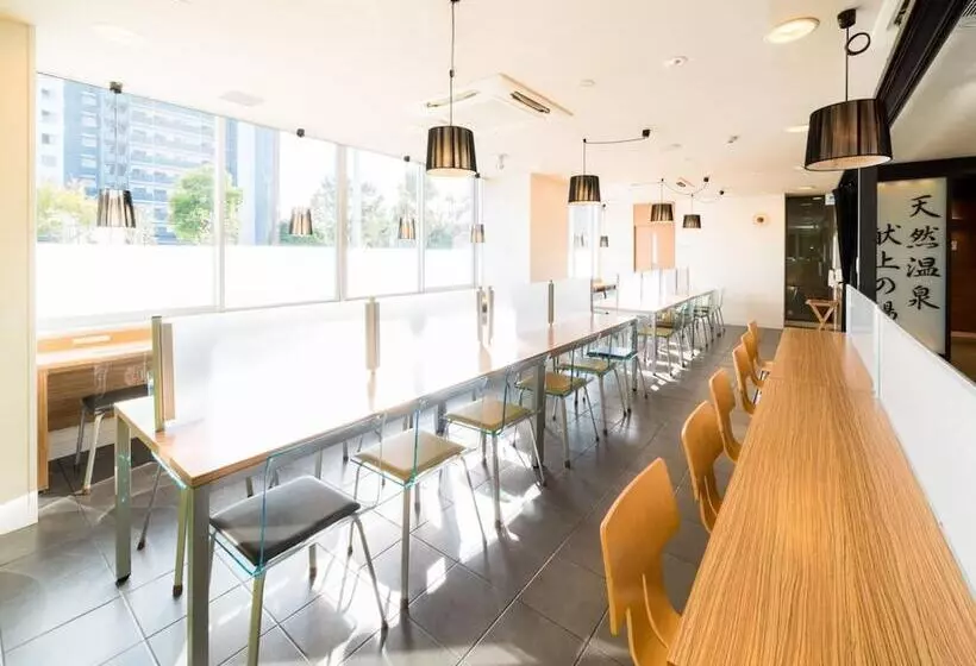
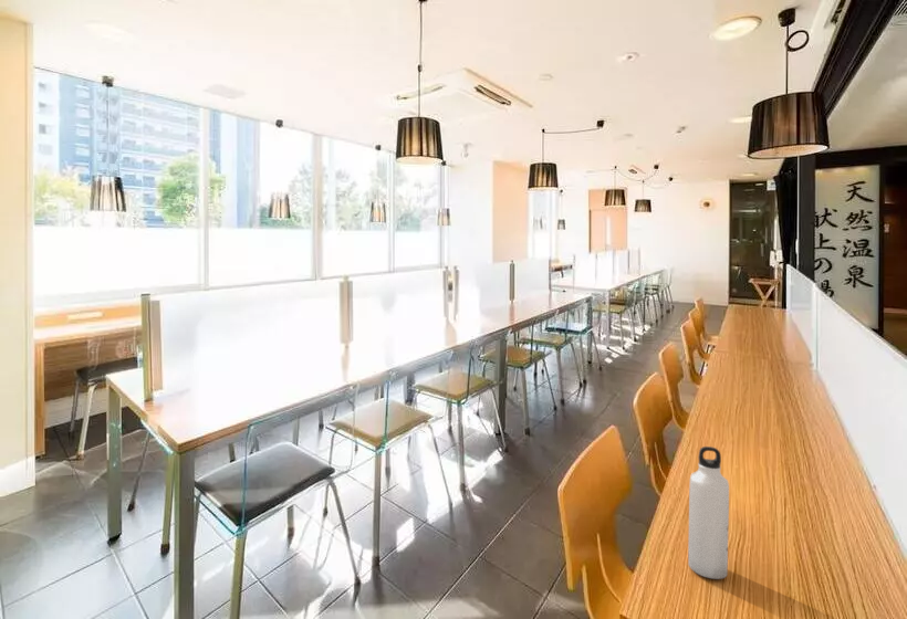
+ water bottle [687,445,730,580]
